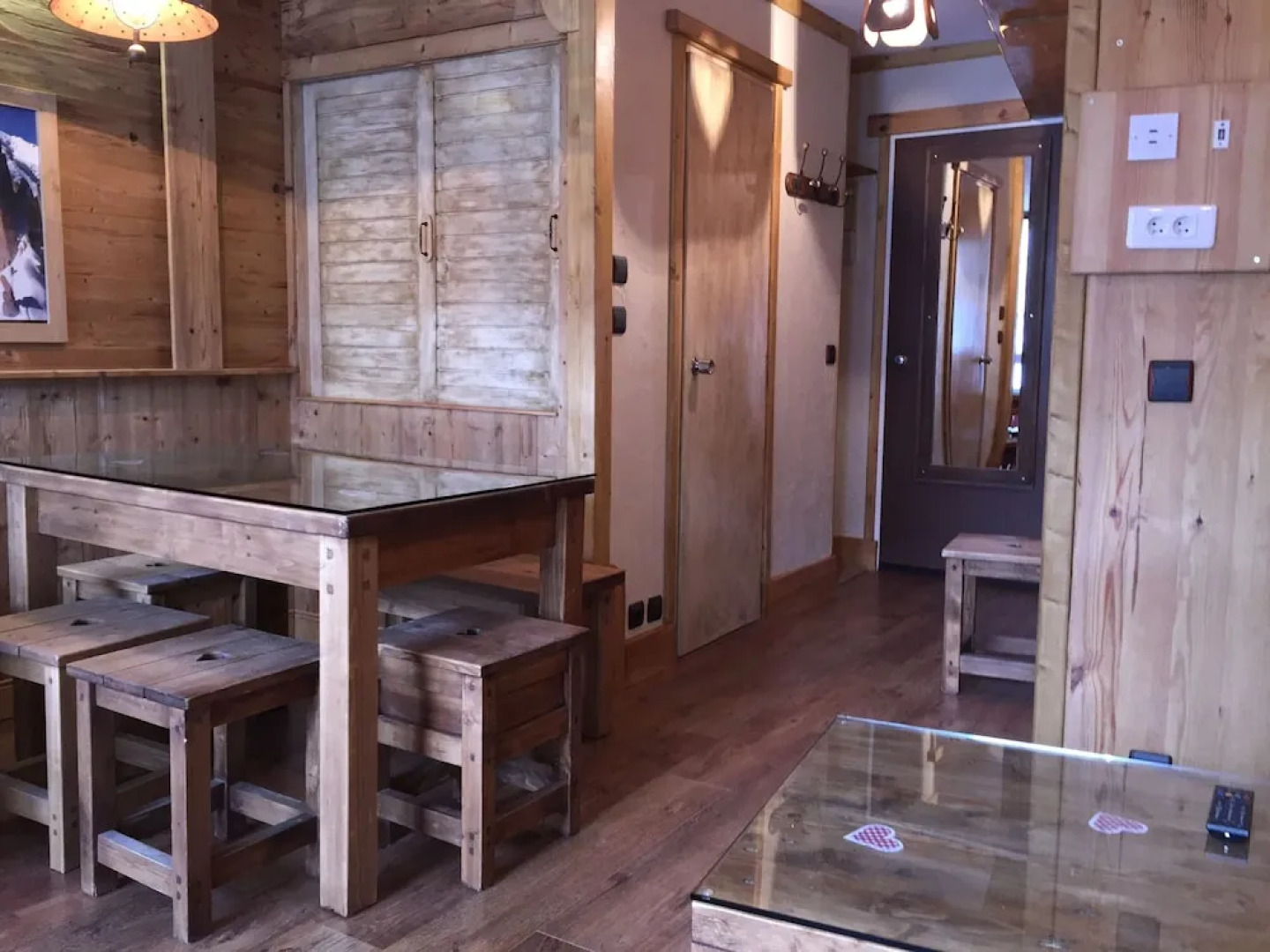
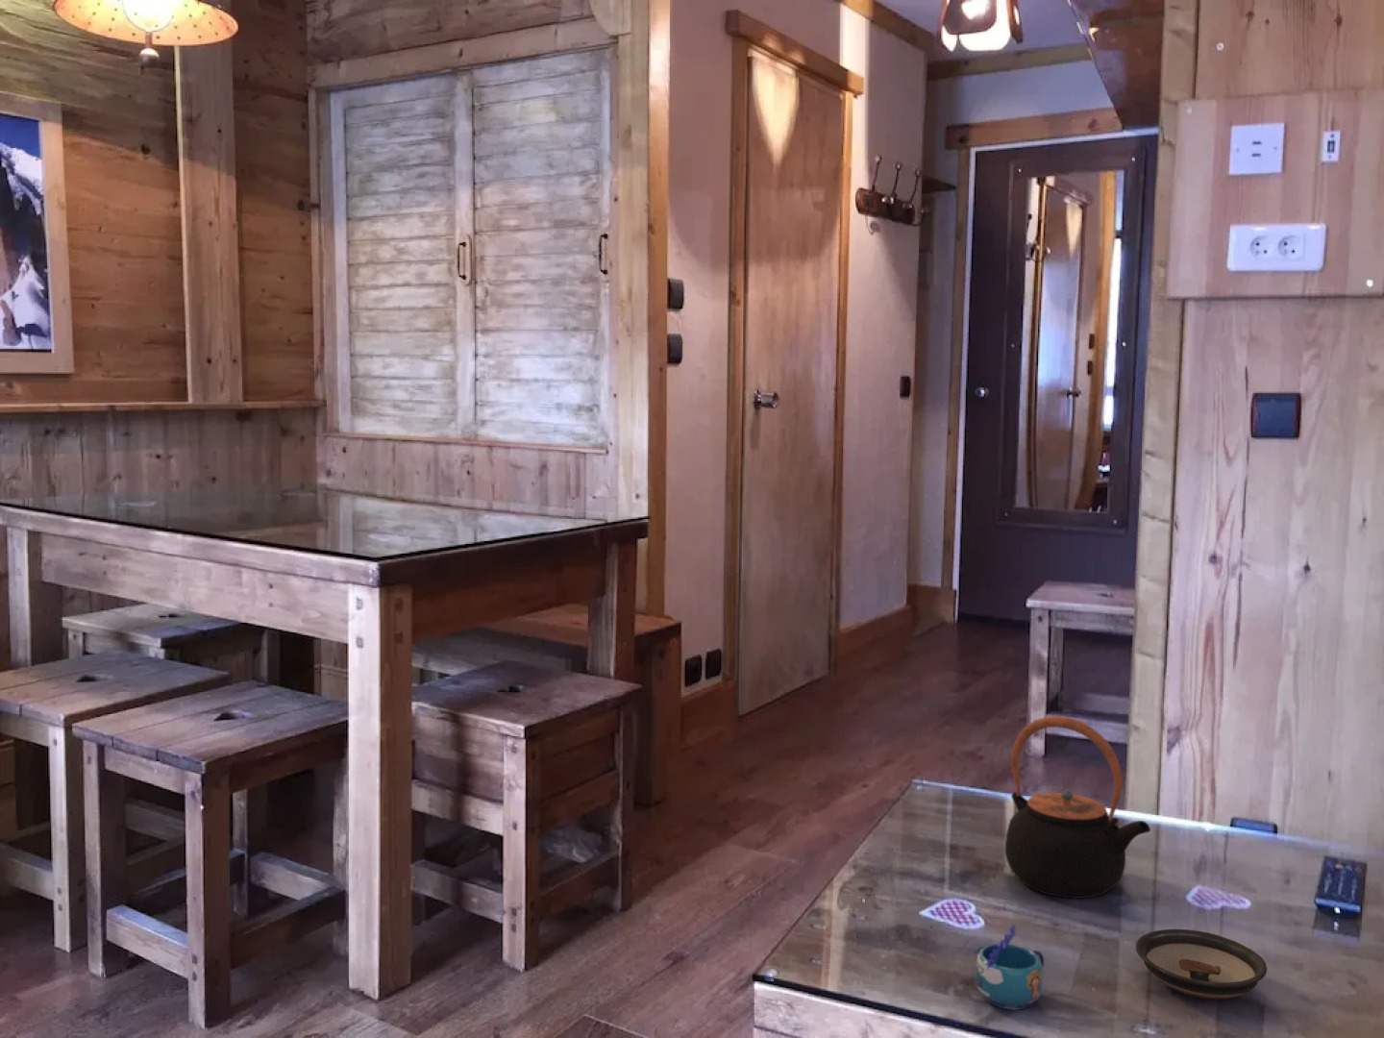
+ mug [973,922,1045,1011]
+ teapot [1005,715,1152,900]
+ saucer [1136,929,1267,1000]
